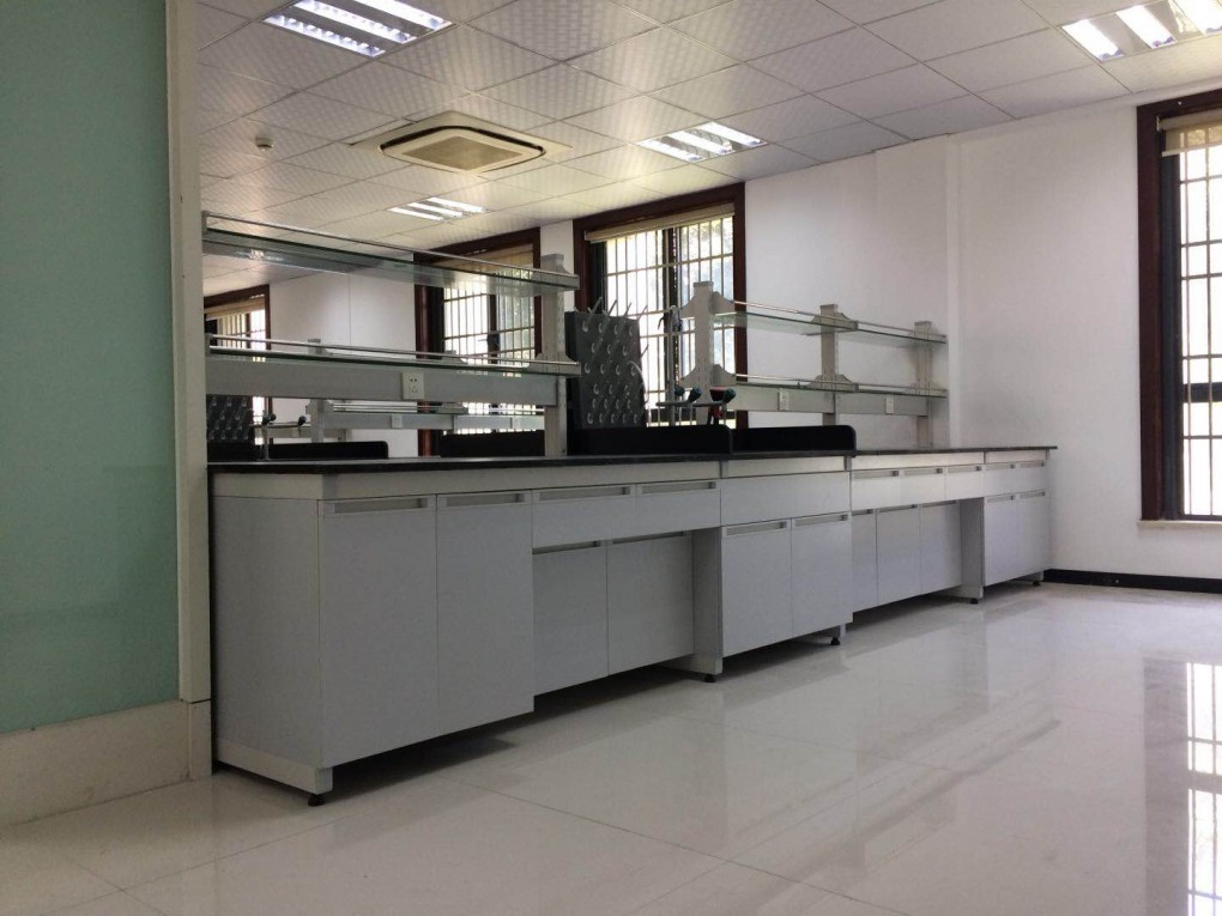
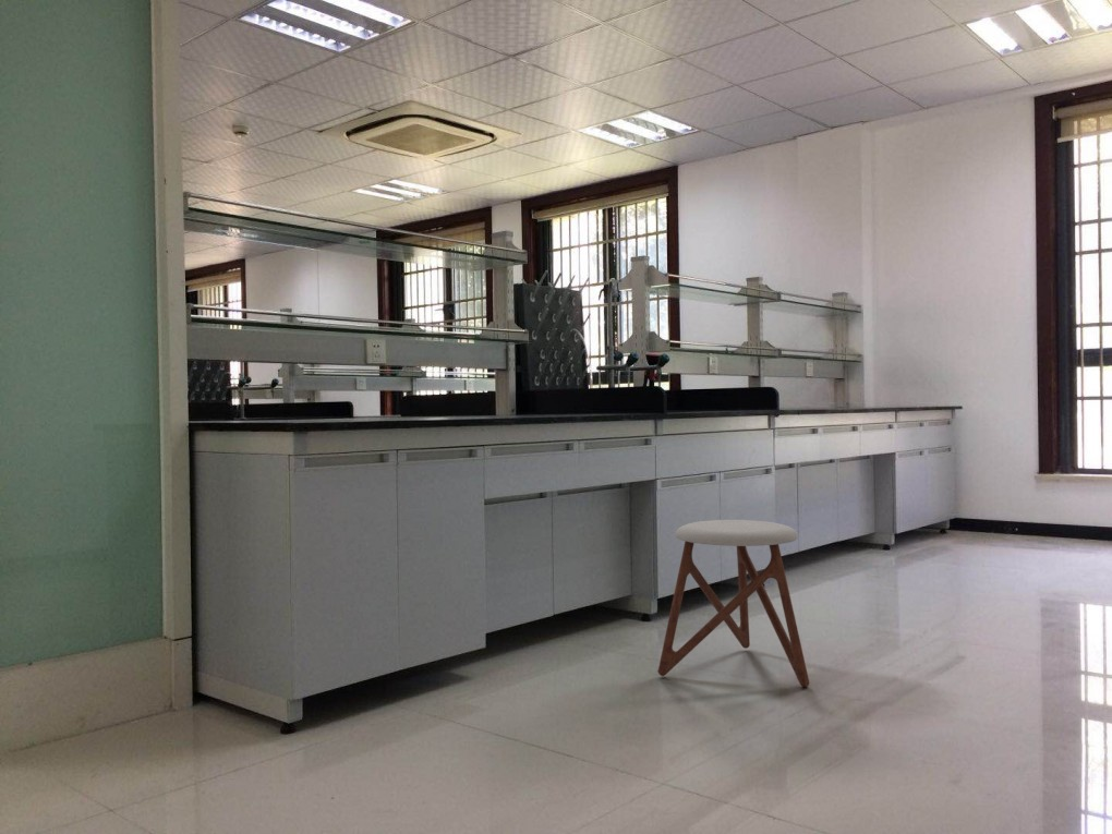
+ stool [657,519,810,688]
